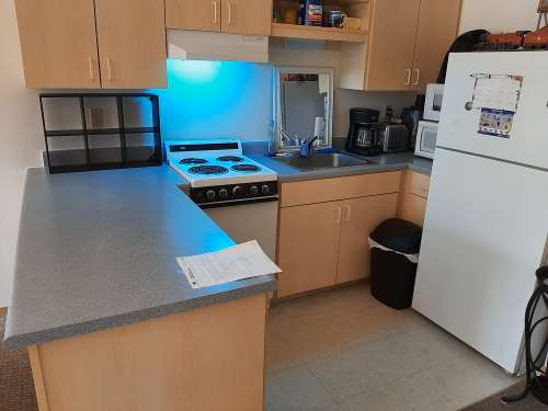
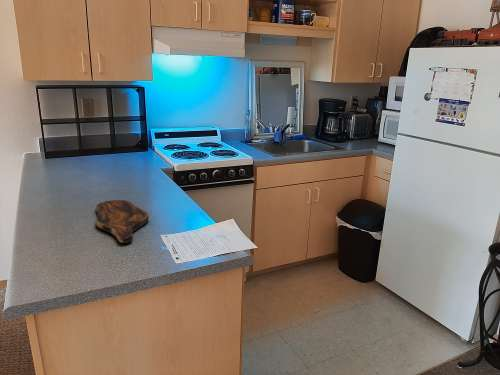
+ cutting board [95,199,150,244]
